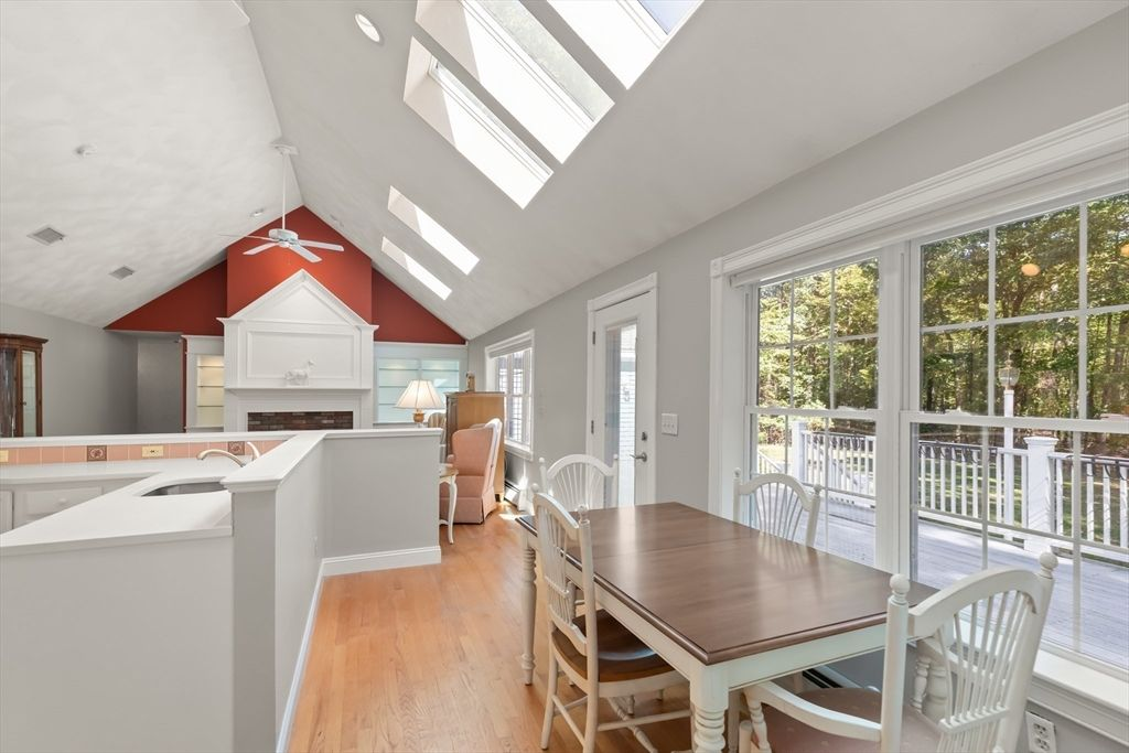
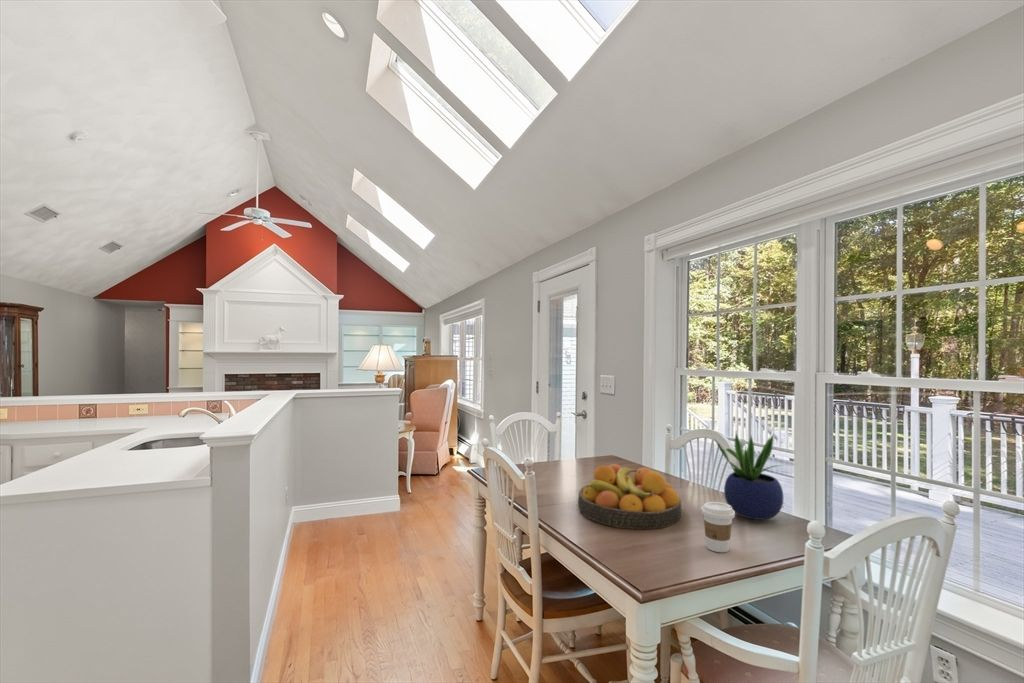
+ fruit bowl [577,463,683,530]
+ coffee cup [700,501,736,553]
+ potted plant [713,427,786,521]
